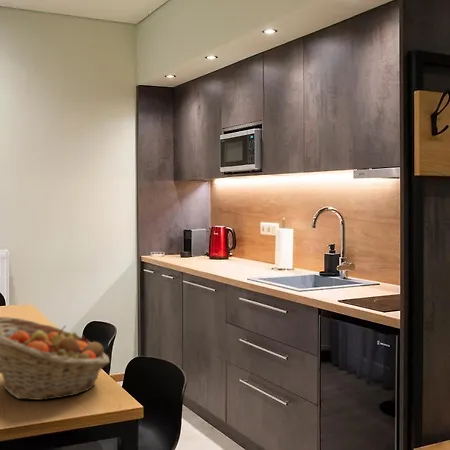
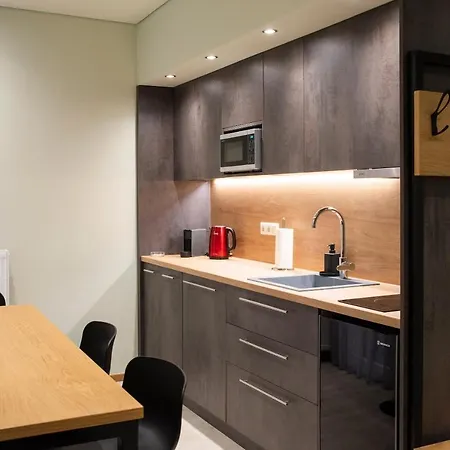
- fruit basket [0,316,110,401]
